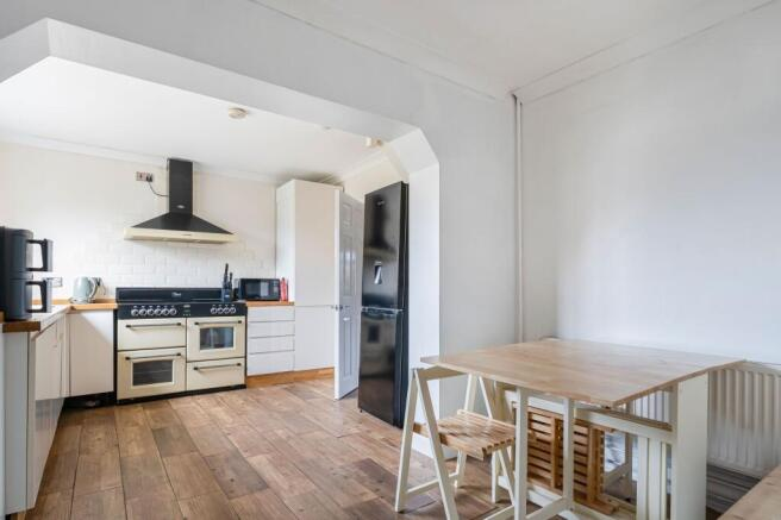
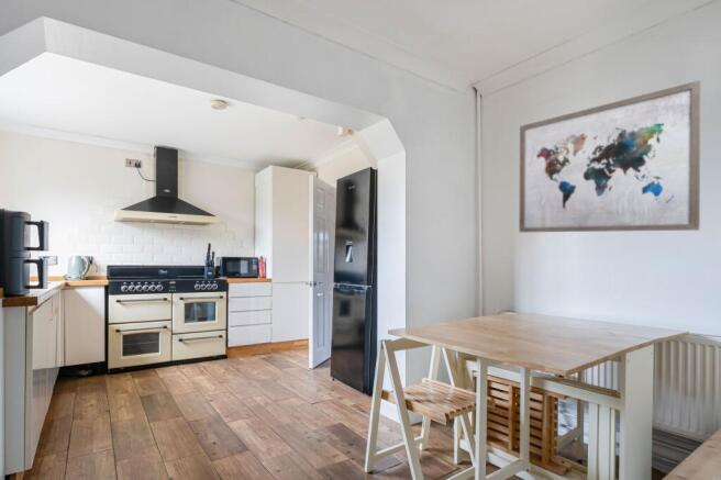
+ wall art [518,79,701,233]
